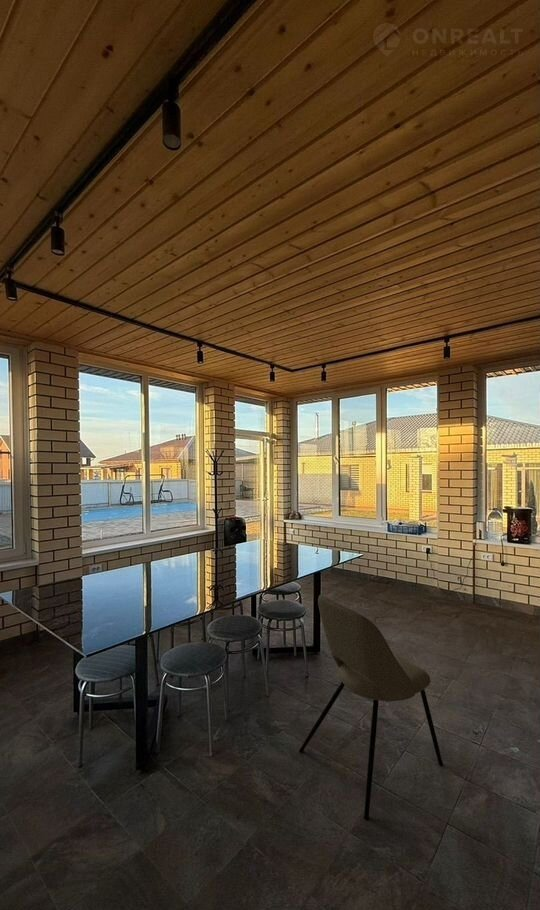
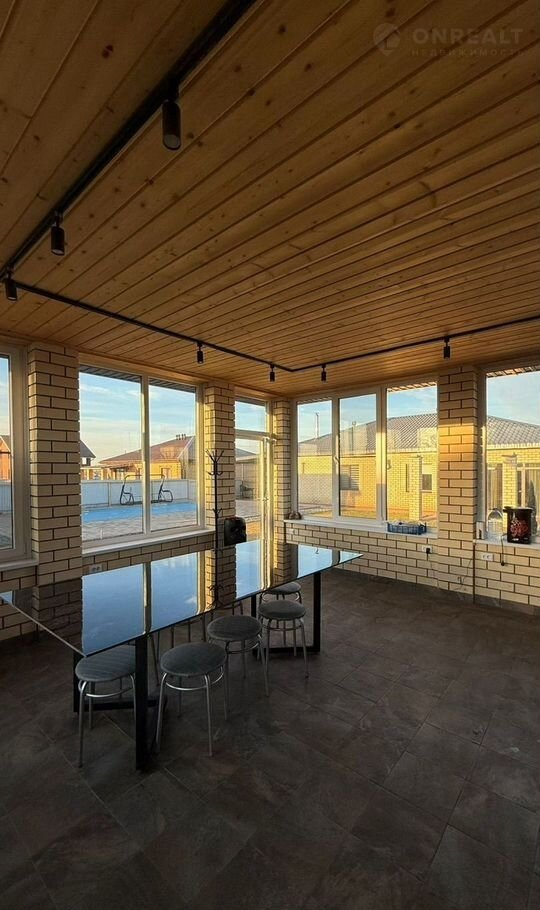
- dining chair [298,594,444,821]
